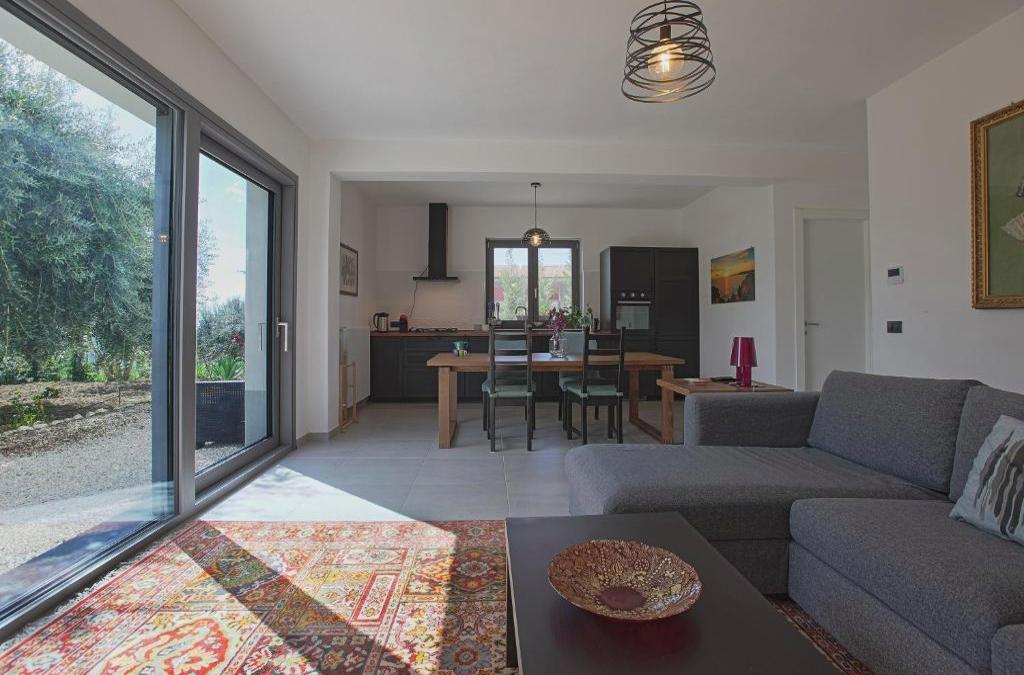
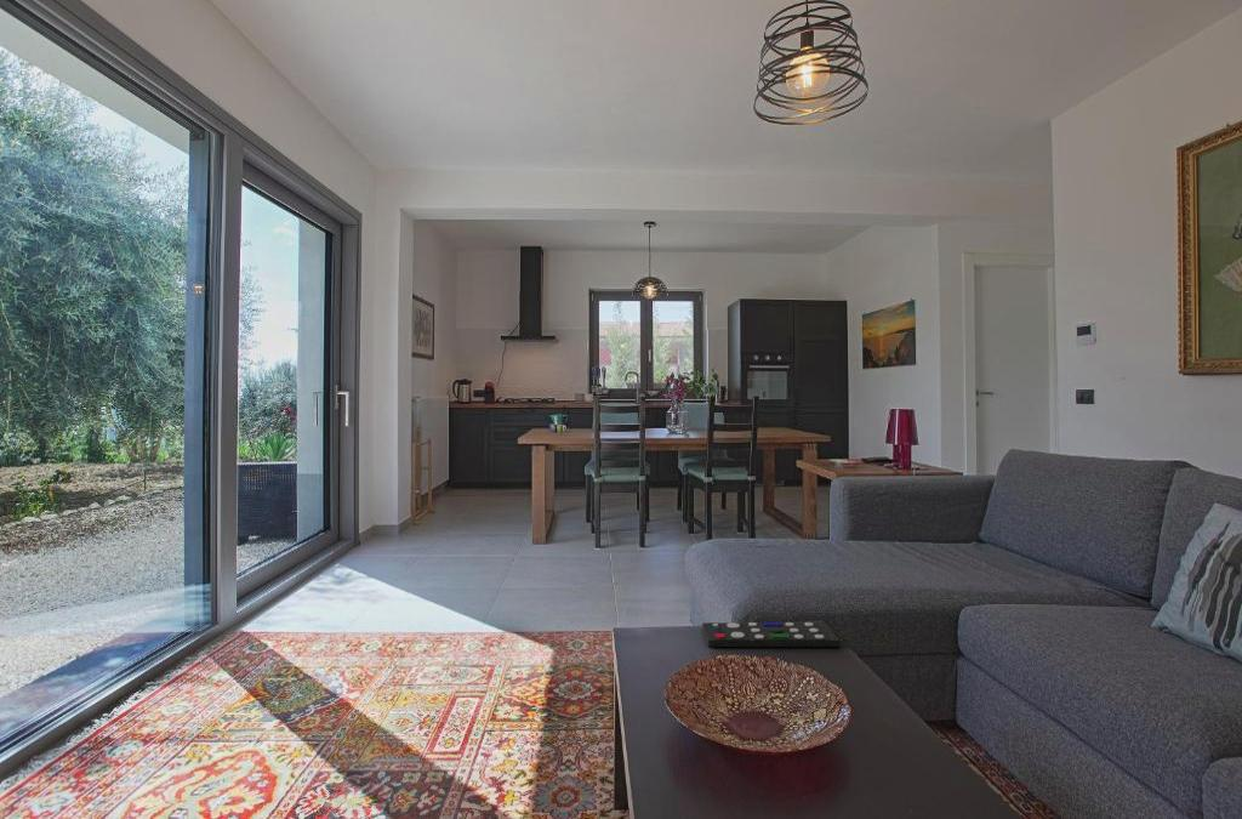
+ remote control [701,621,842,648]
